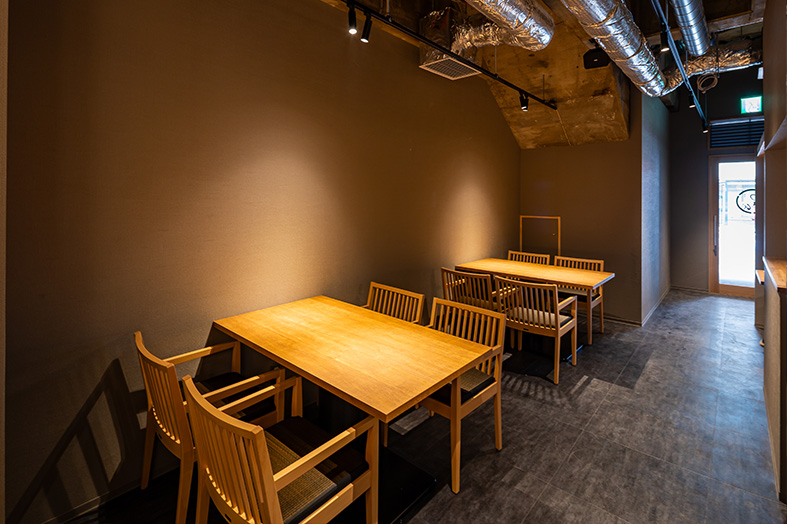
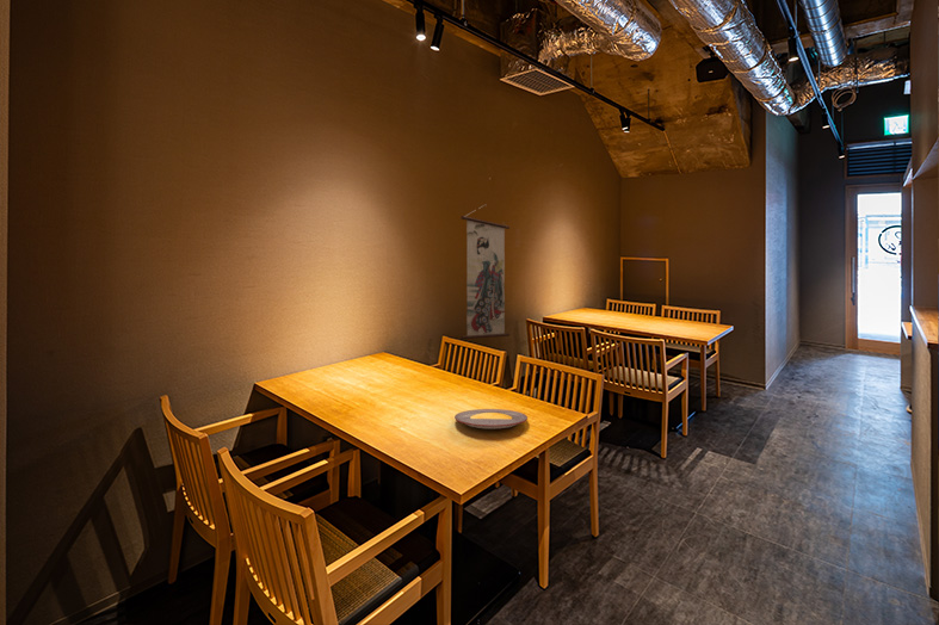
+ plate [453,408,529,429]
+ wall scroll [459,204,511,340]
